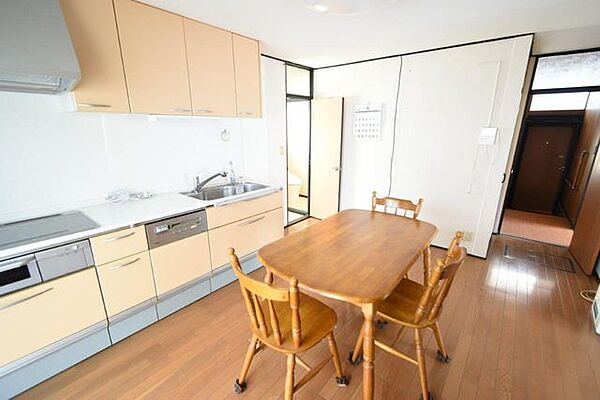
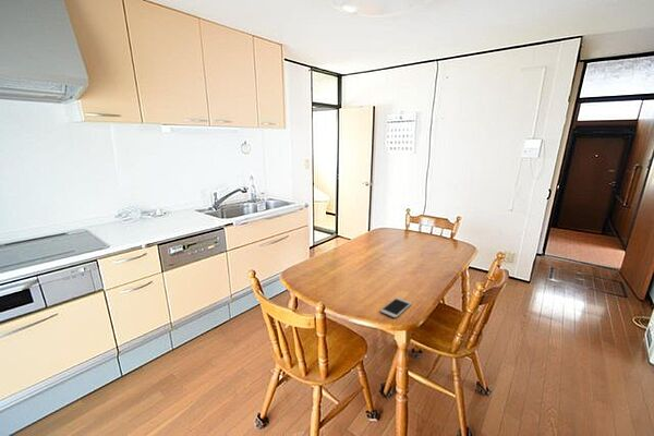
+ smartphone [379,296,412,318]
